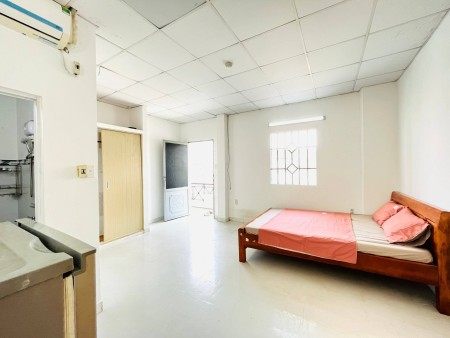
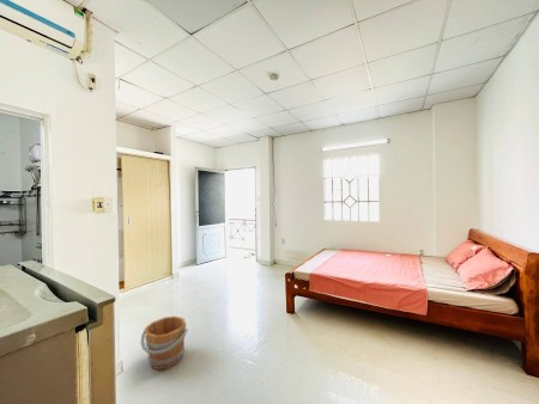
+ bucket [139,314,189,371]
